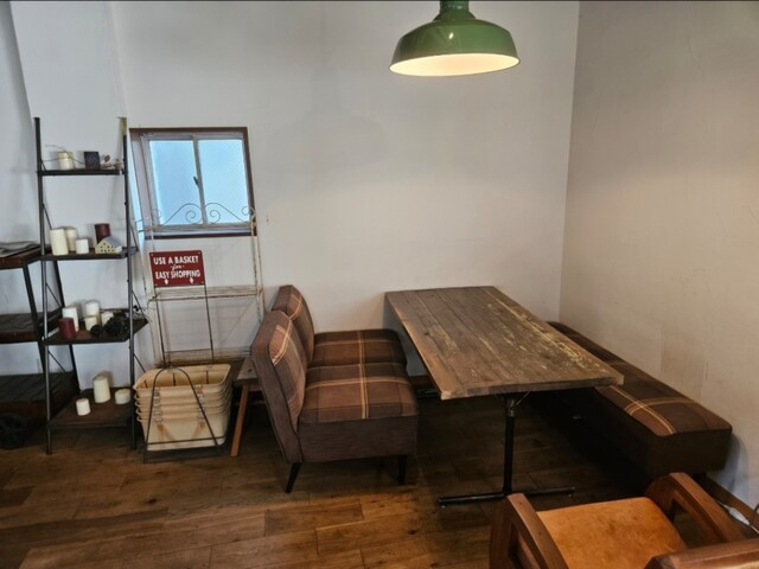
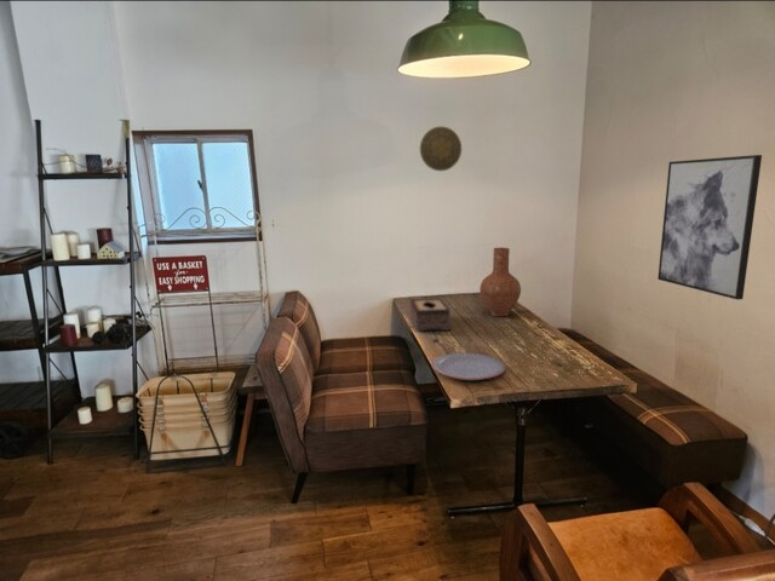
+ wall art [656,154,763,300]
+ vase [478,247,522,317]
+ decorative plate [419,125,463,172]
+ plate [430,352,506,381]
+ tissue box [409,297,452,332]
